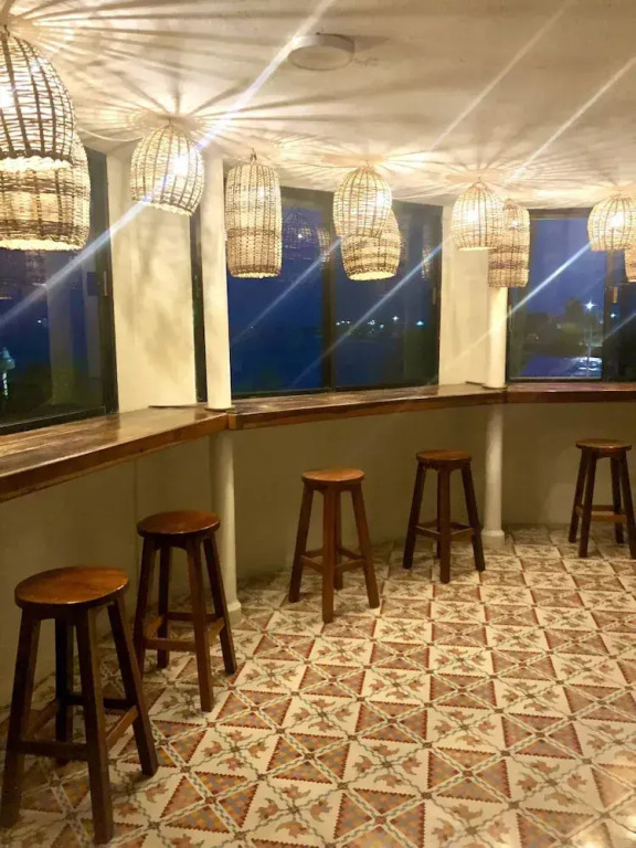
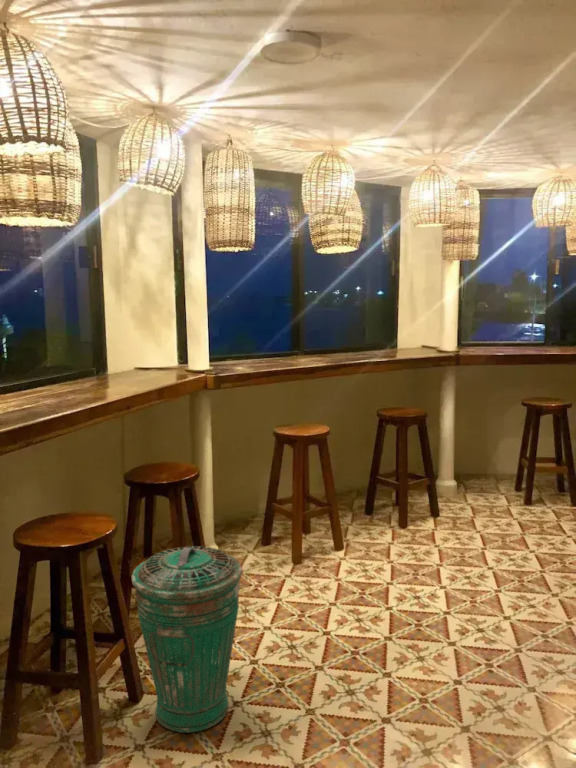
+ trash can [131,545,243,734]
